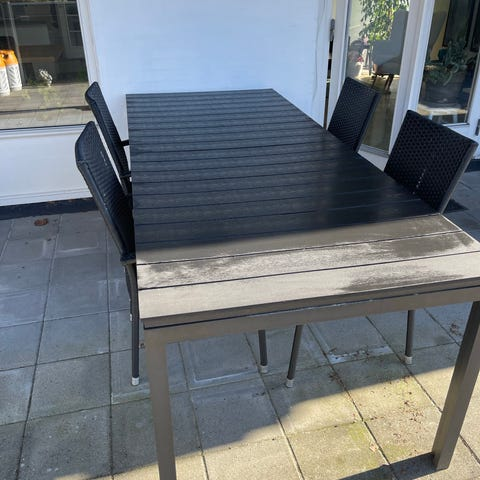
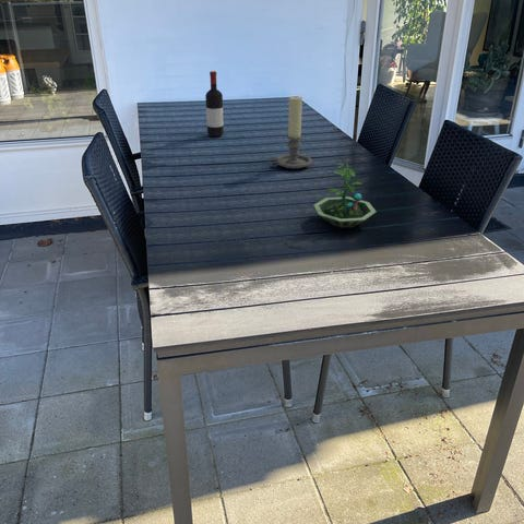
+ wine bottle [204,70,225,139]
+ terrarium [313,163,378,229]
+ candle holder [267,96,313,170]
